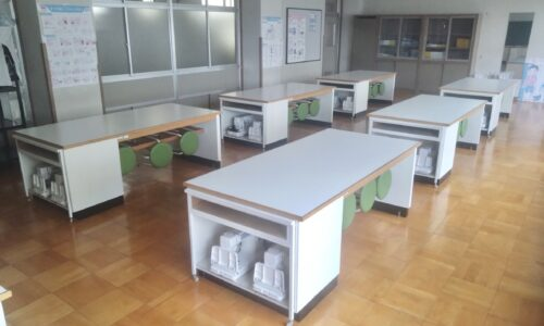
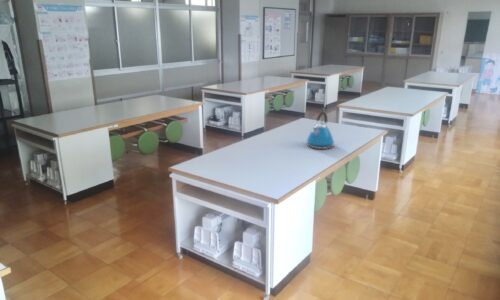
+ kettle [306,111,335,150]
